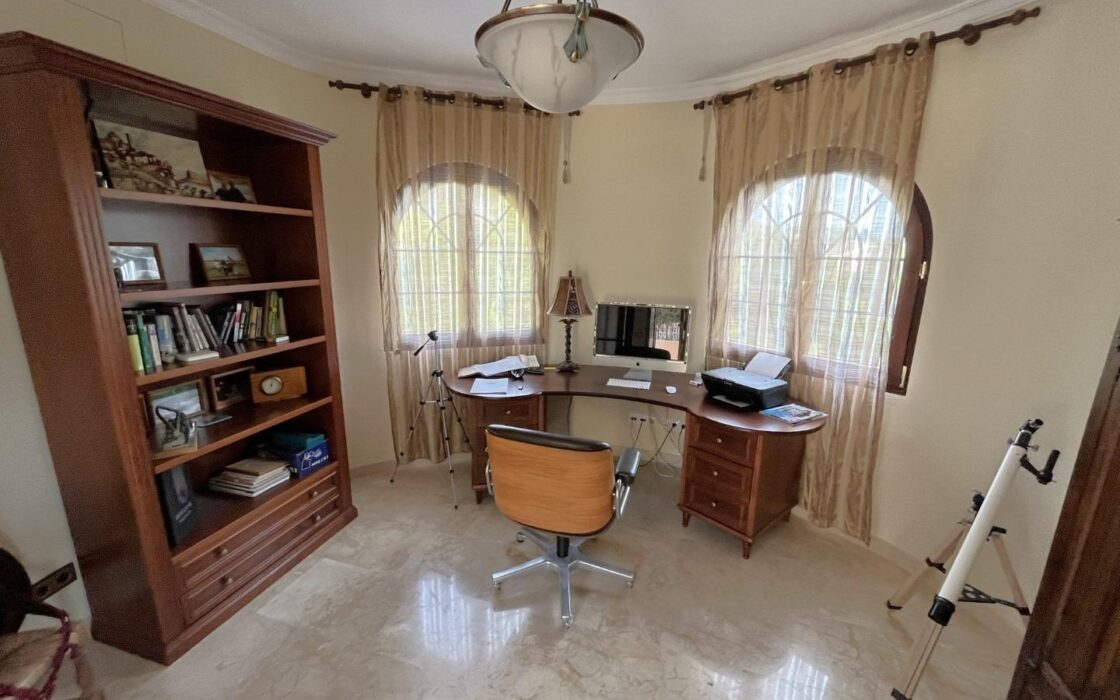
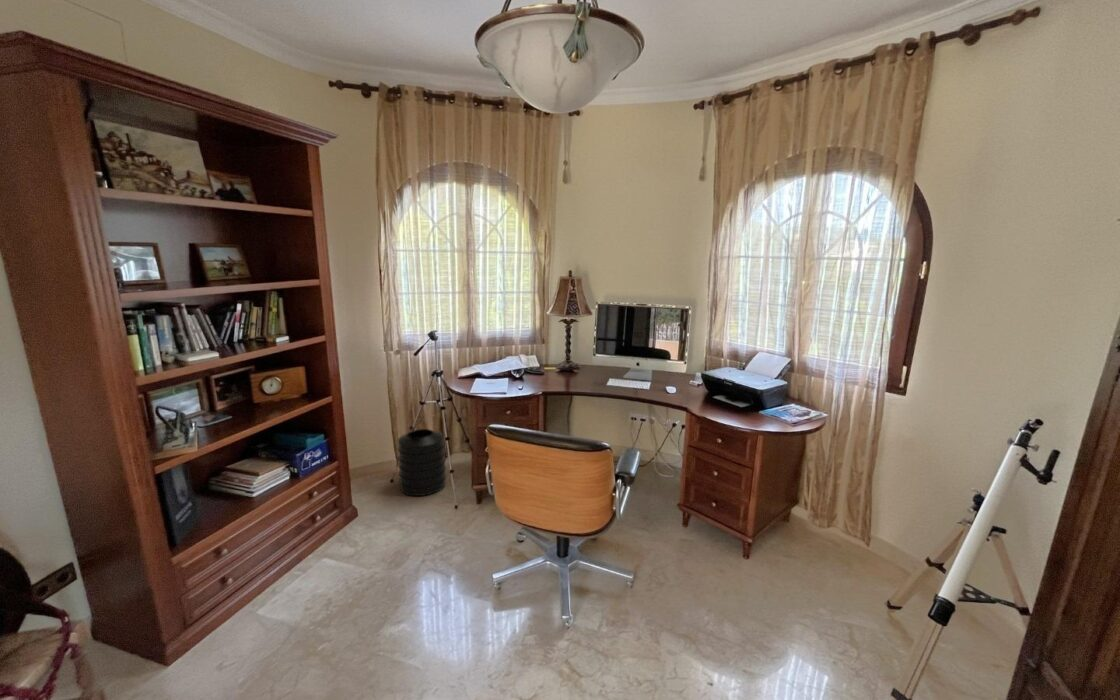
+ trash can [397,414,447,497]
